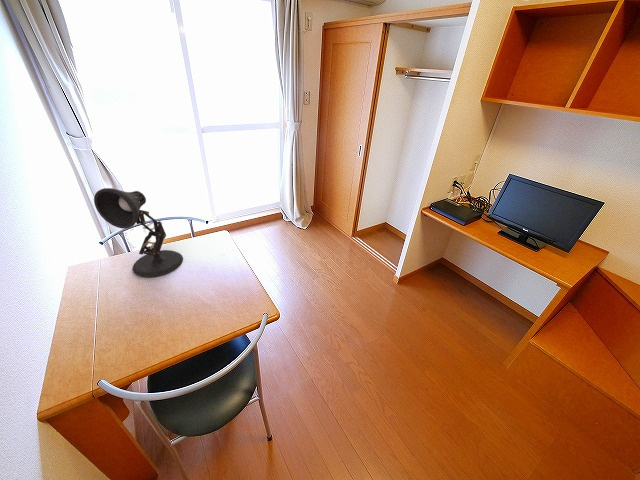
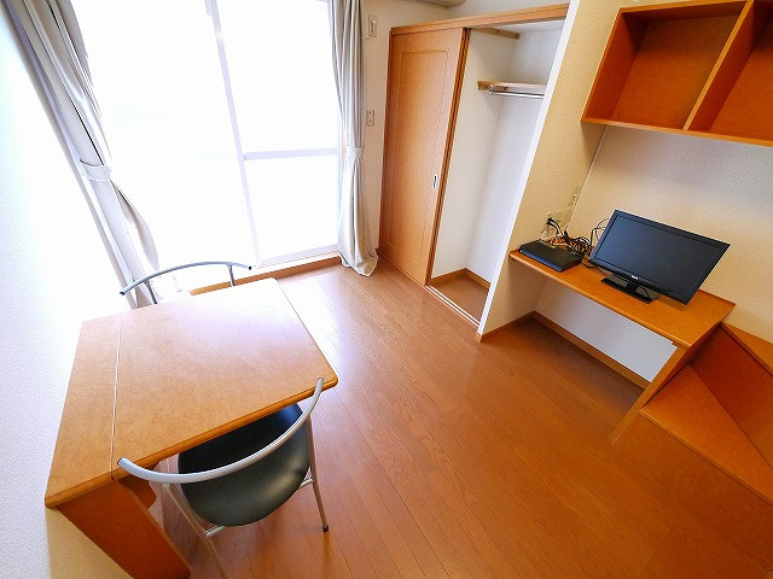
- desk lamp [93,187,184,278]
